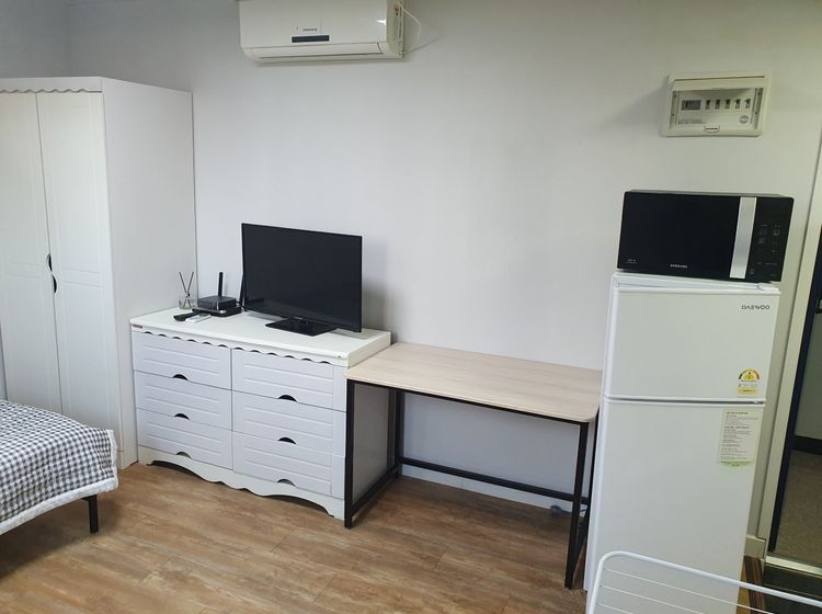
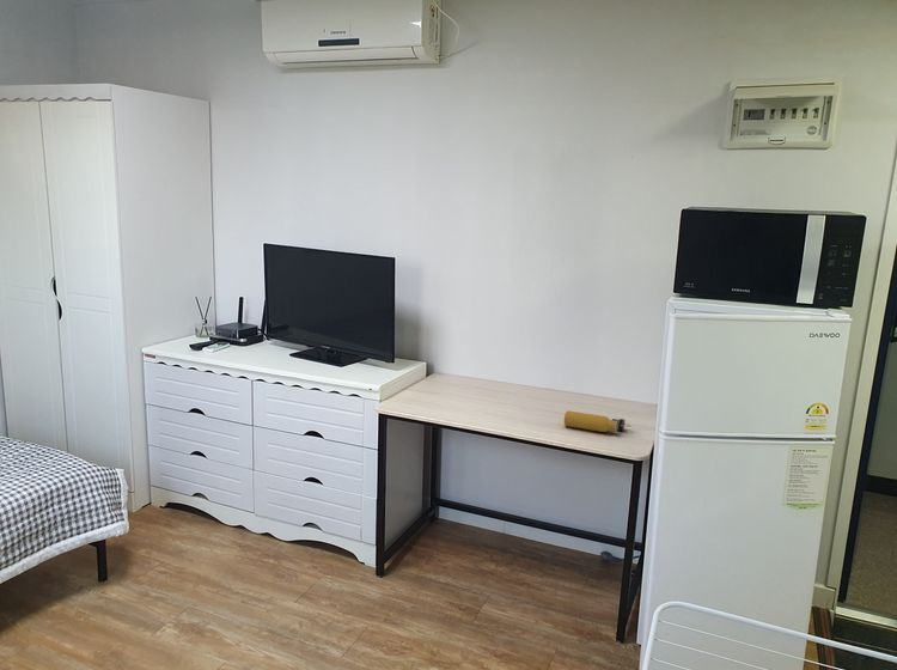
+ water bottle [563,409,631,433]
